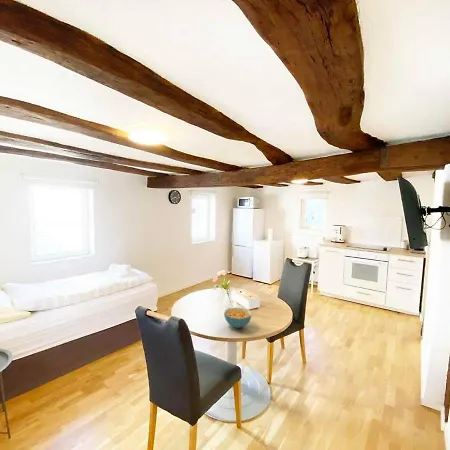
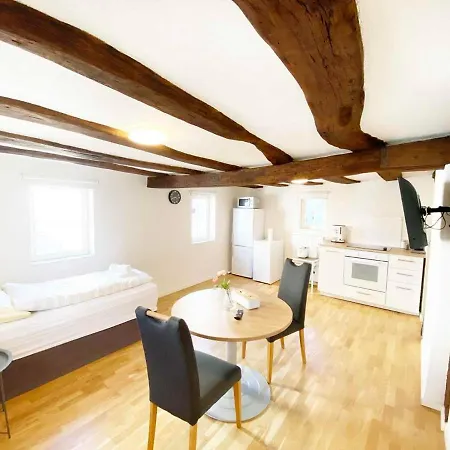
- cereal bowl [223,307,253,329]
